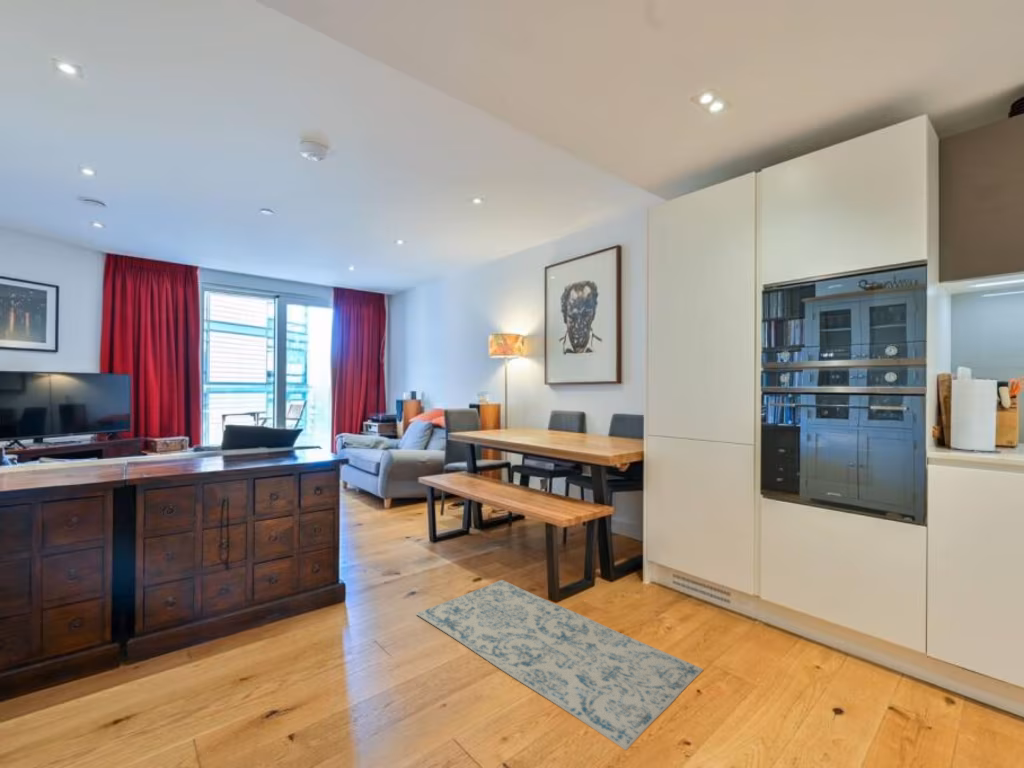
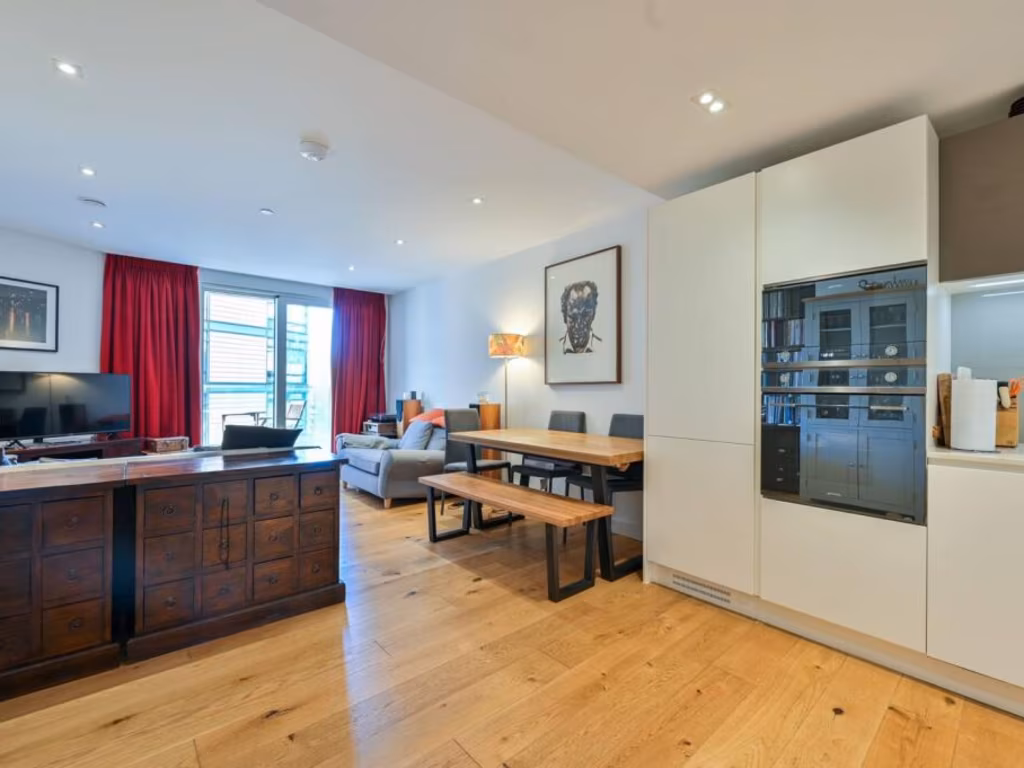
- rug [415,579,704,751]
